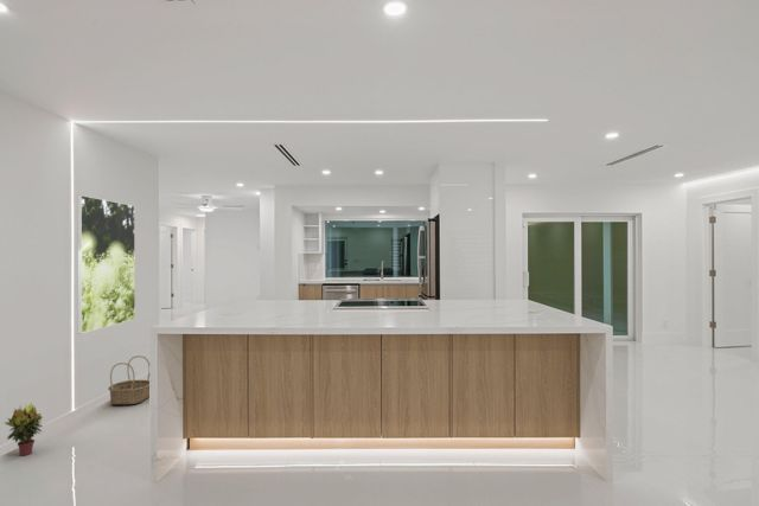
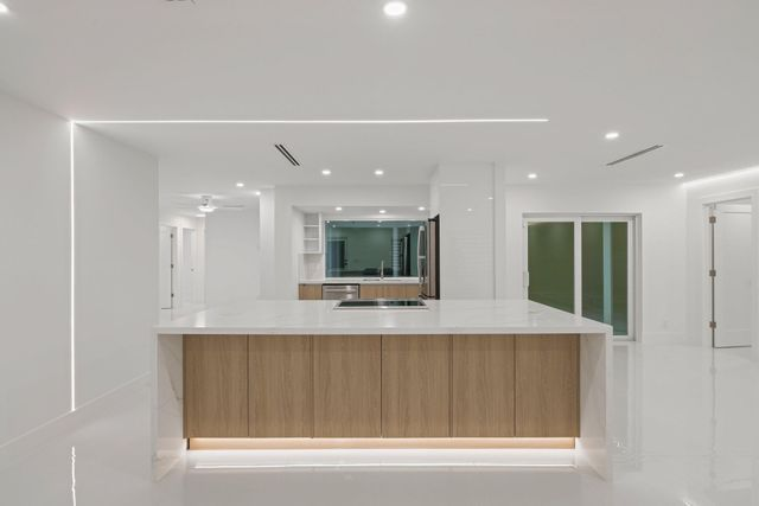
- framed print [77,194,136,335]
- potted plant [4,402,44,457]
- basket [107,354,151,405]
